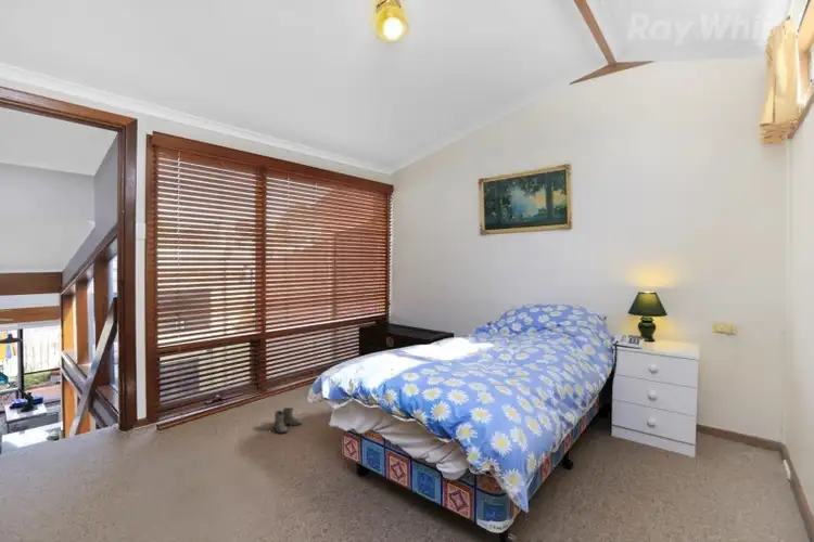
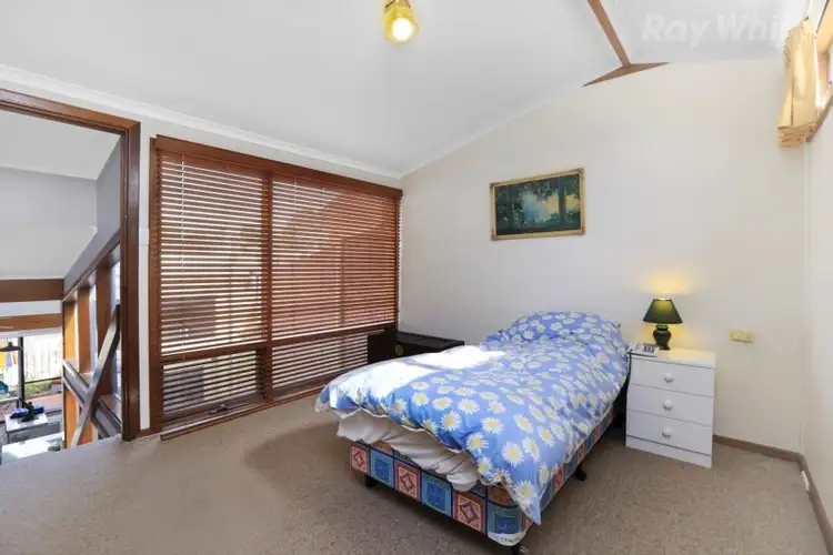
- boots [271,406,303,435]
